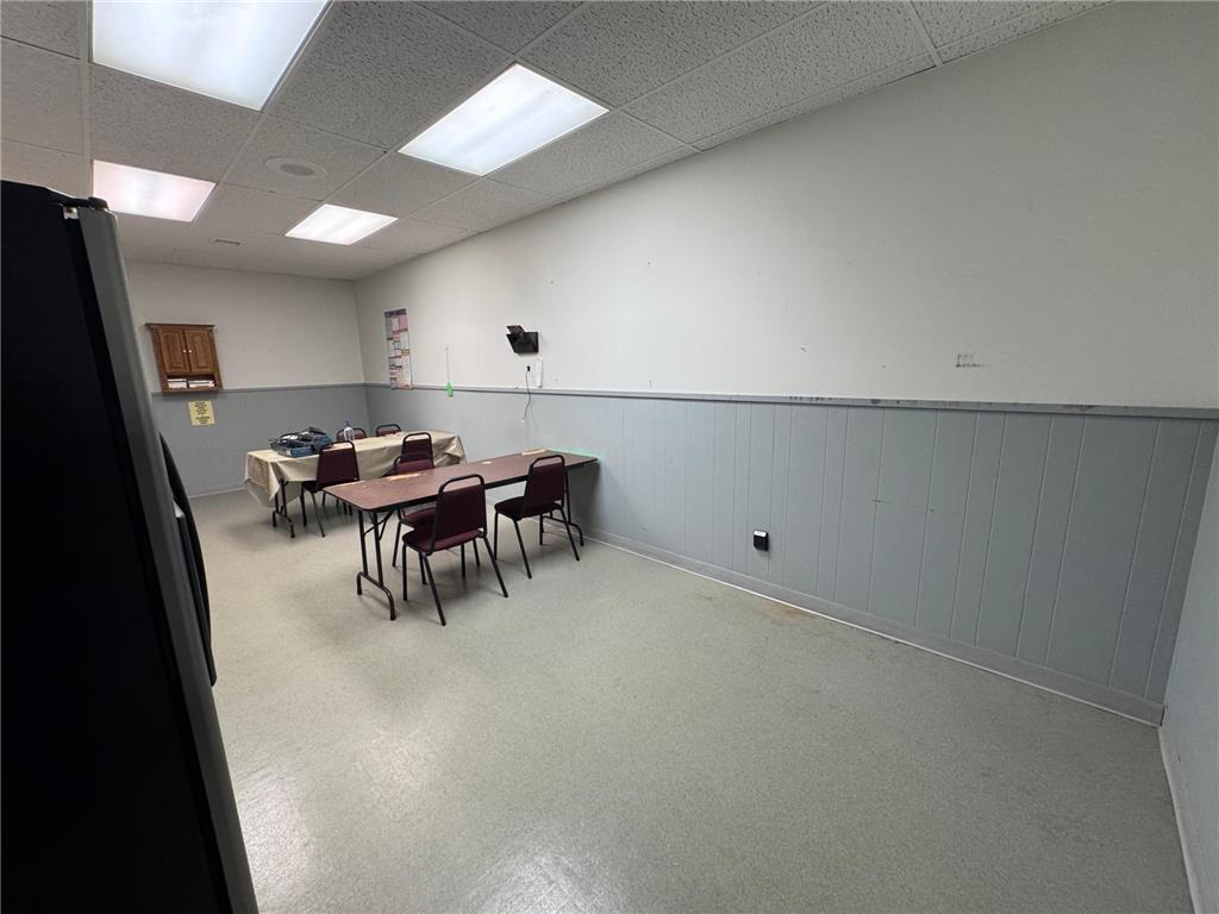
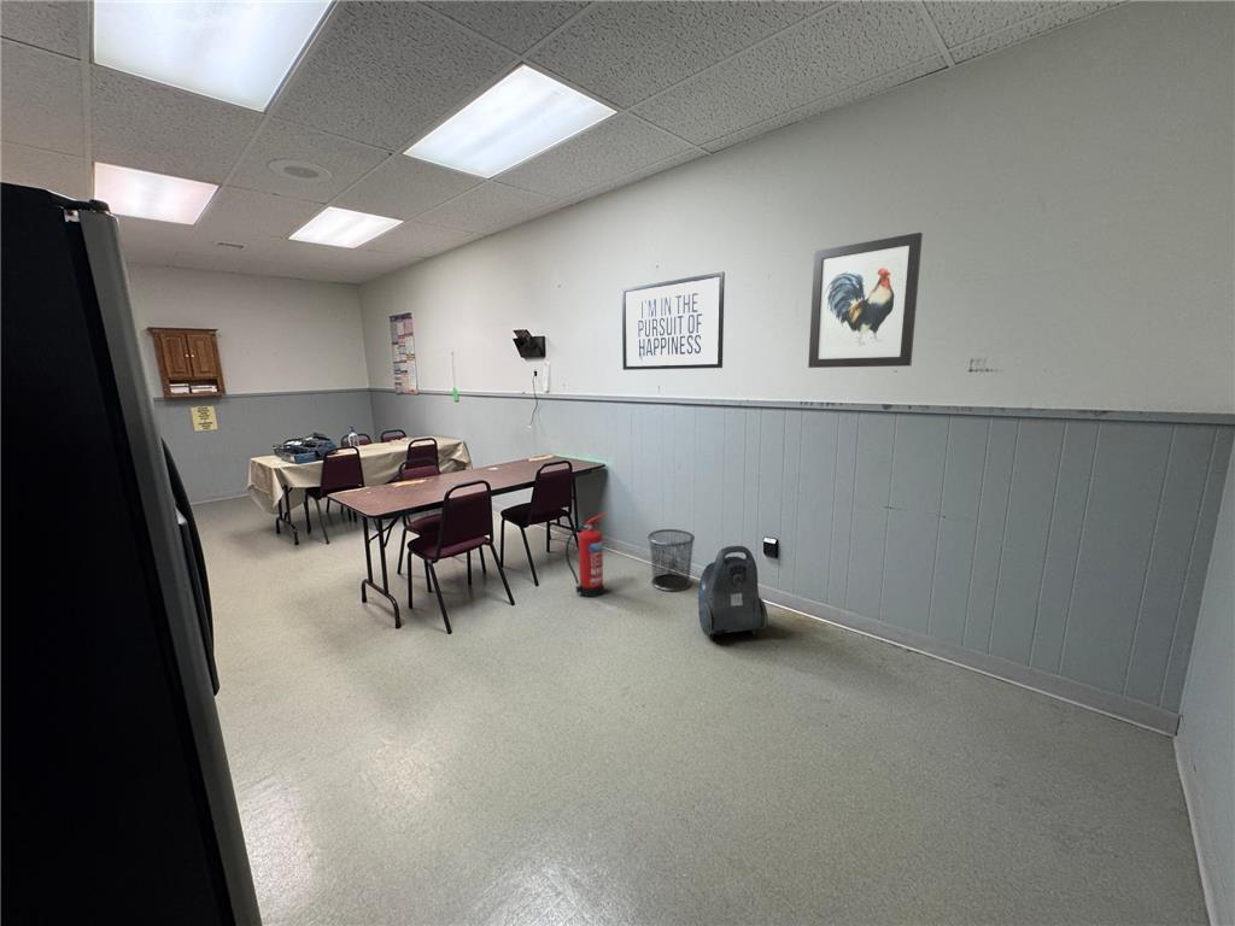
+ fire extinguisher [564,514,605,598]
+ mirror [621,270,726,371]
+ wall art [807,232,924,369]
+ waste bin [646,528,696,592]
+ vacuum cleaner [697,545,768,640]
